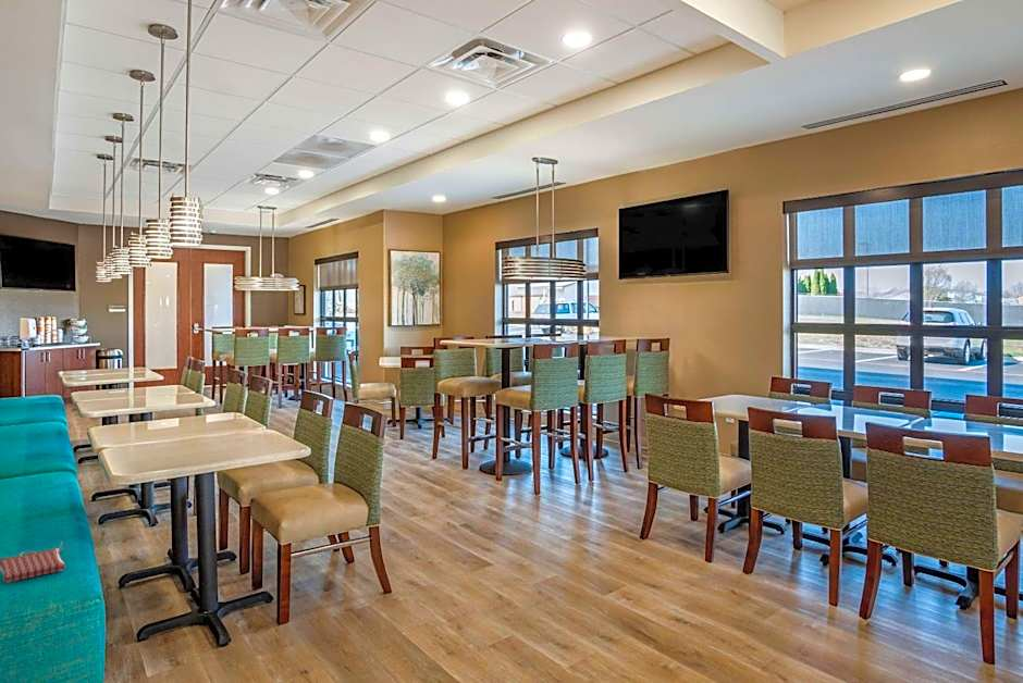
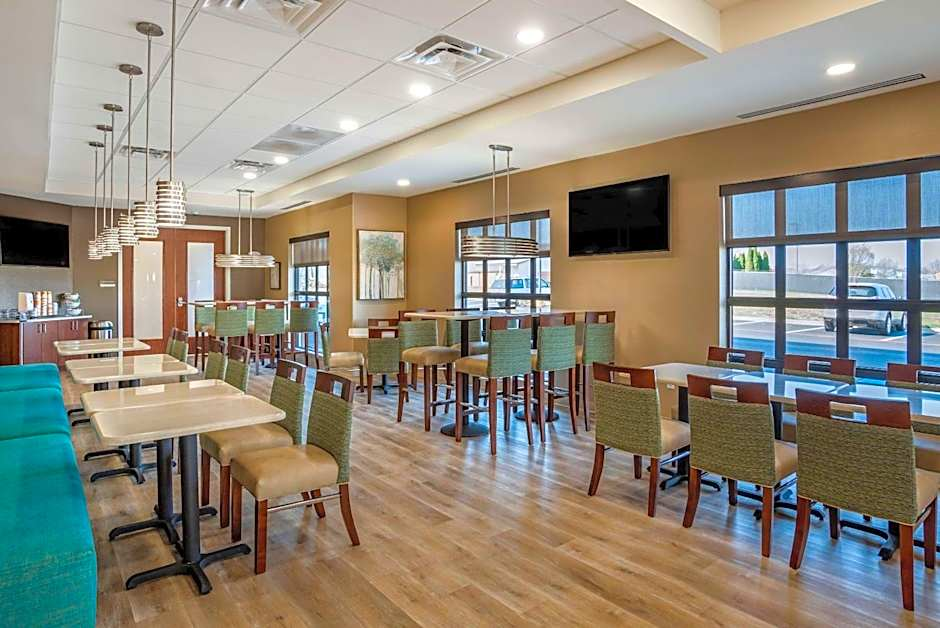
- handbag [0,542,70,584]
